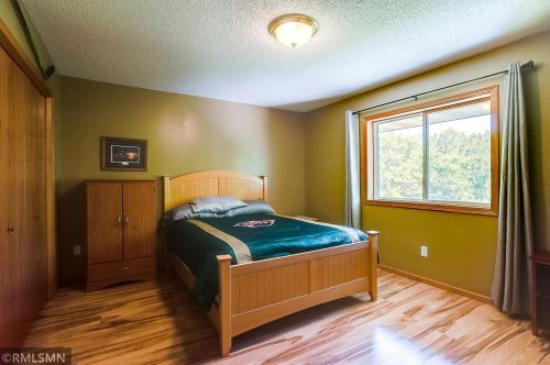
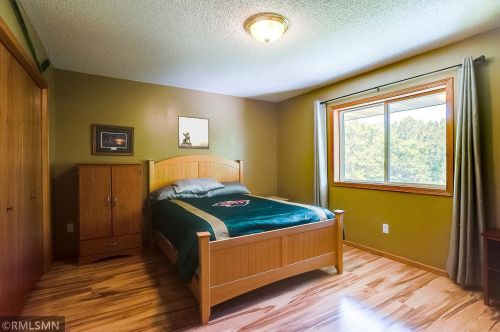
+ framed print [177,115,210,150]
